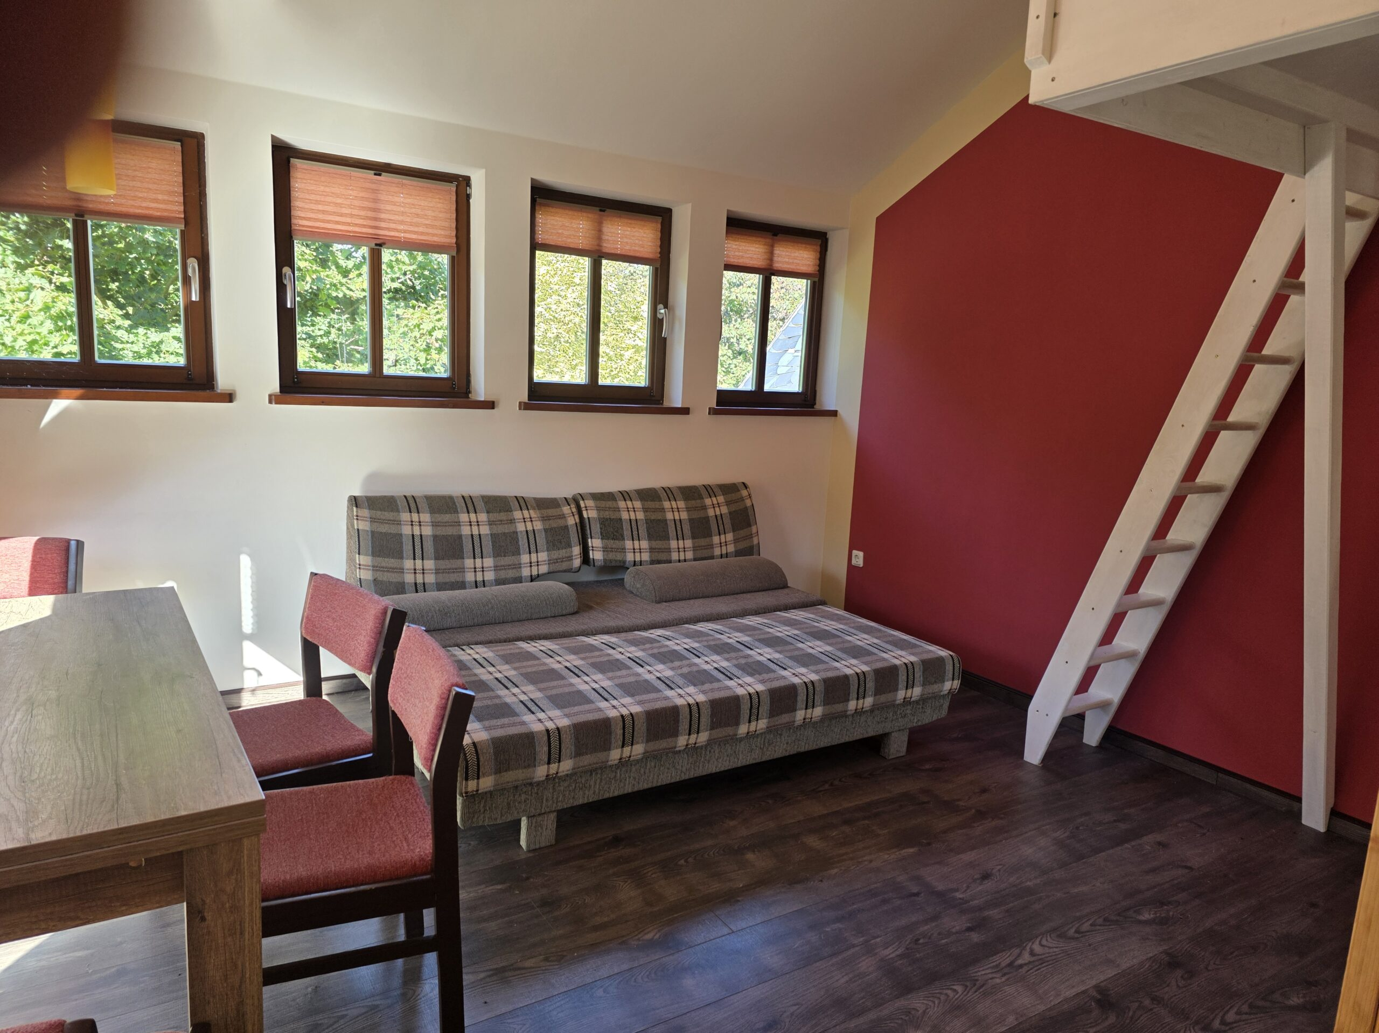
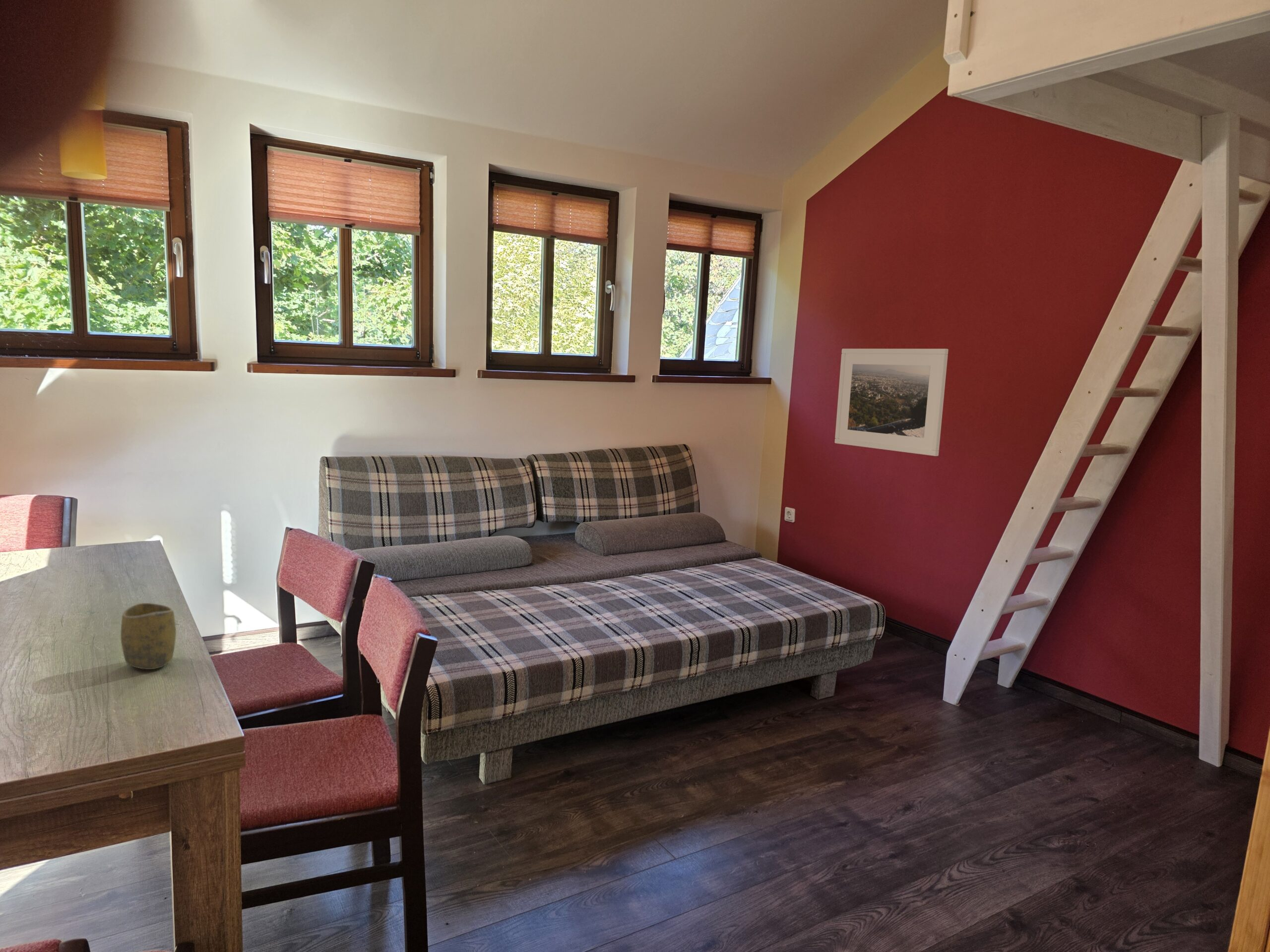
+ cup [120,602,177,670]
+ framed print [834,348,949,457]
